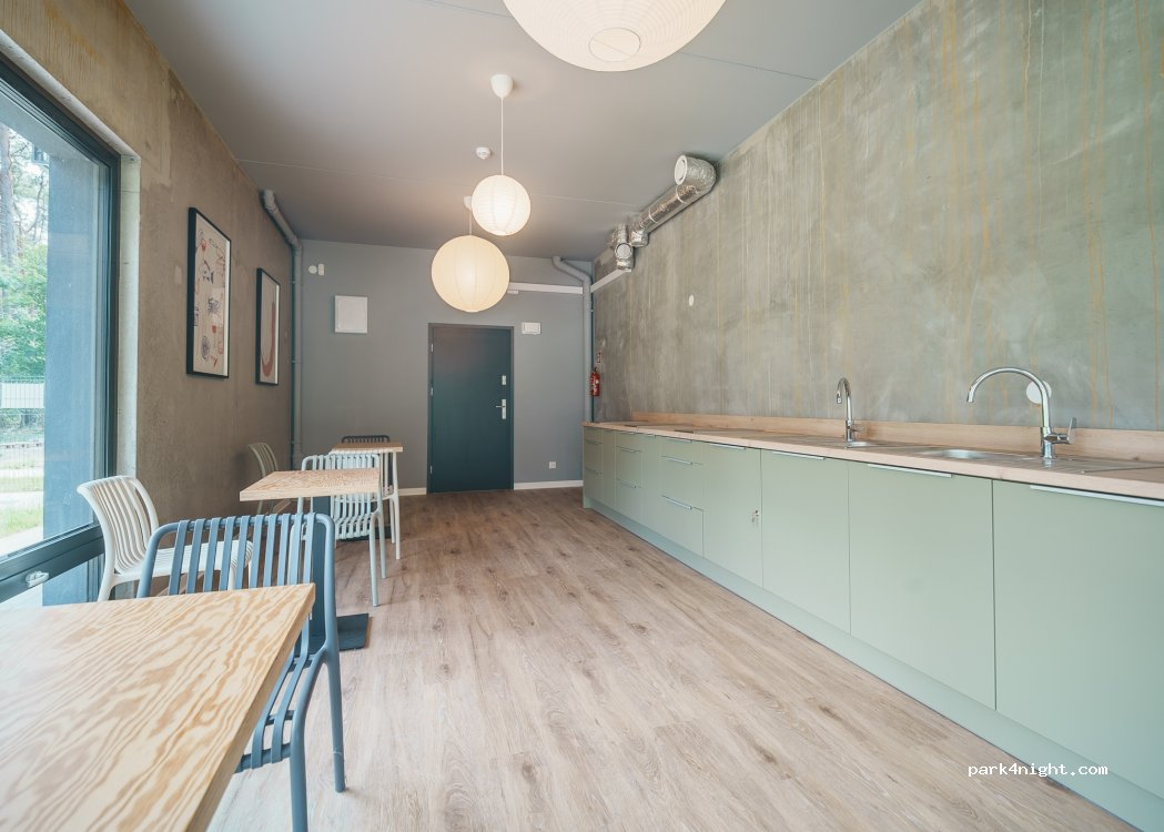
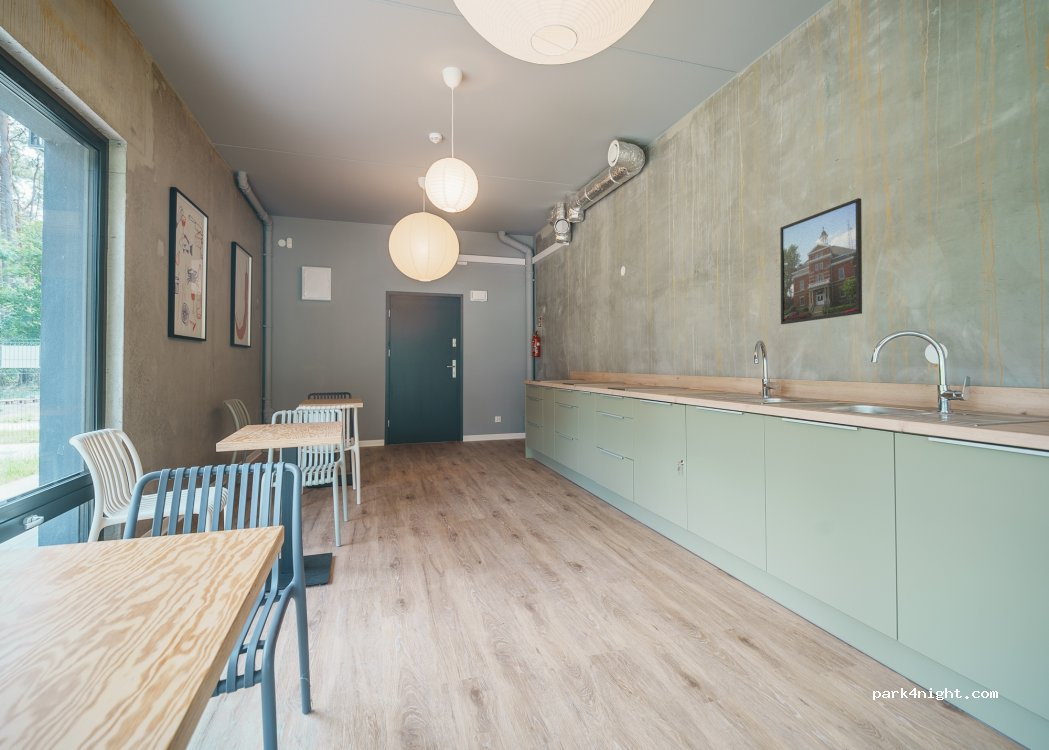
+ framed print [779,197,863,325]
